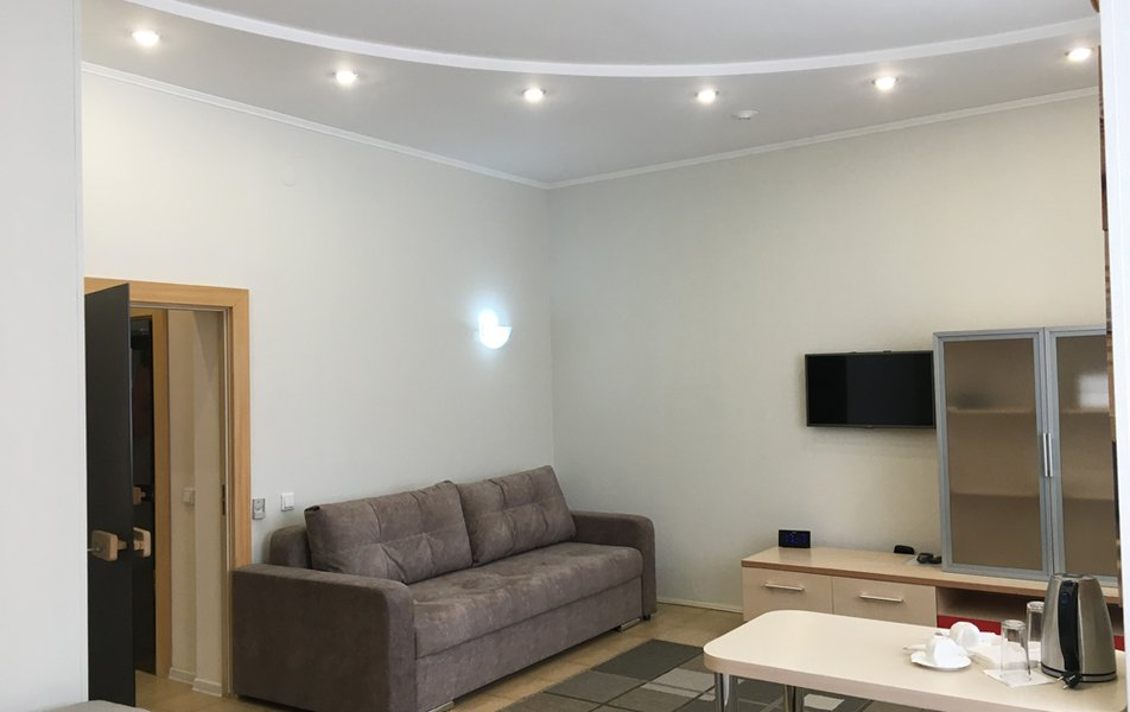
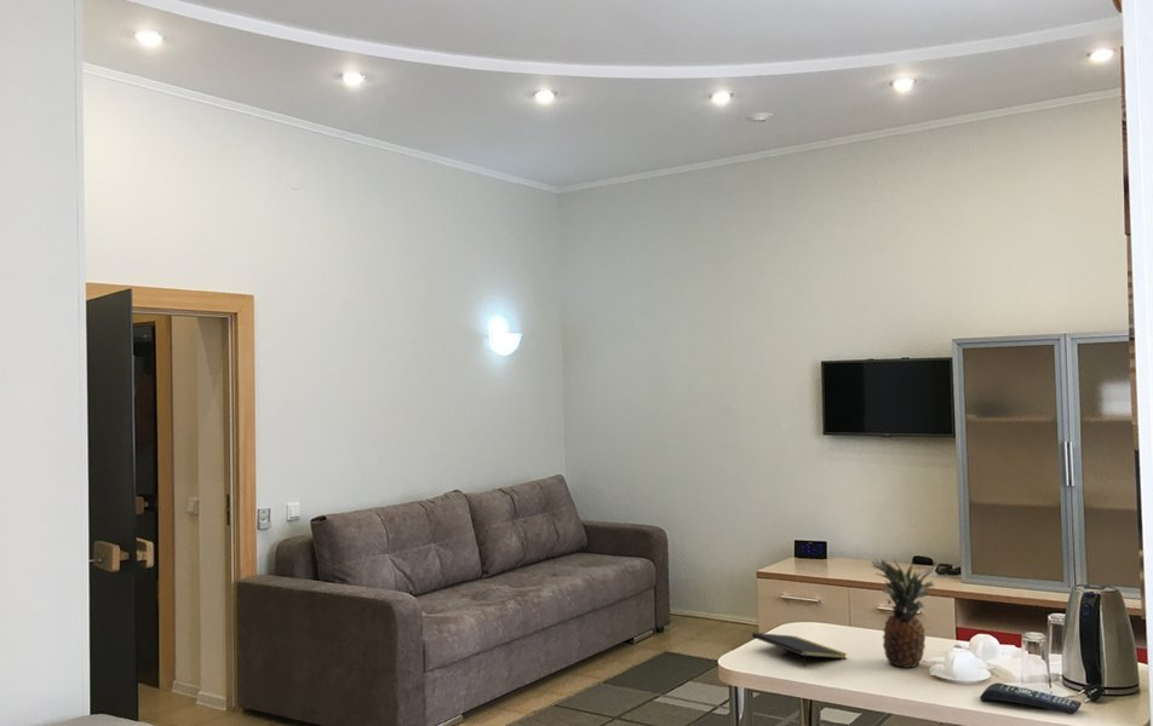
+ remote control [979,682,1083,715]
+ fruit [870,557,935,669]
+ notepad [751,632,848,669]
